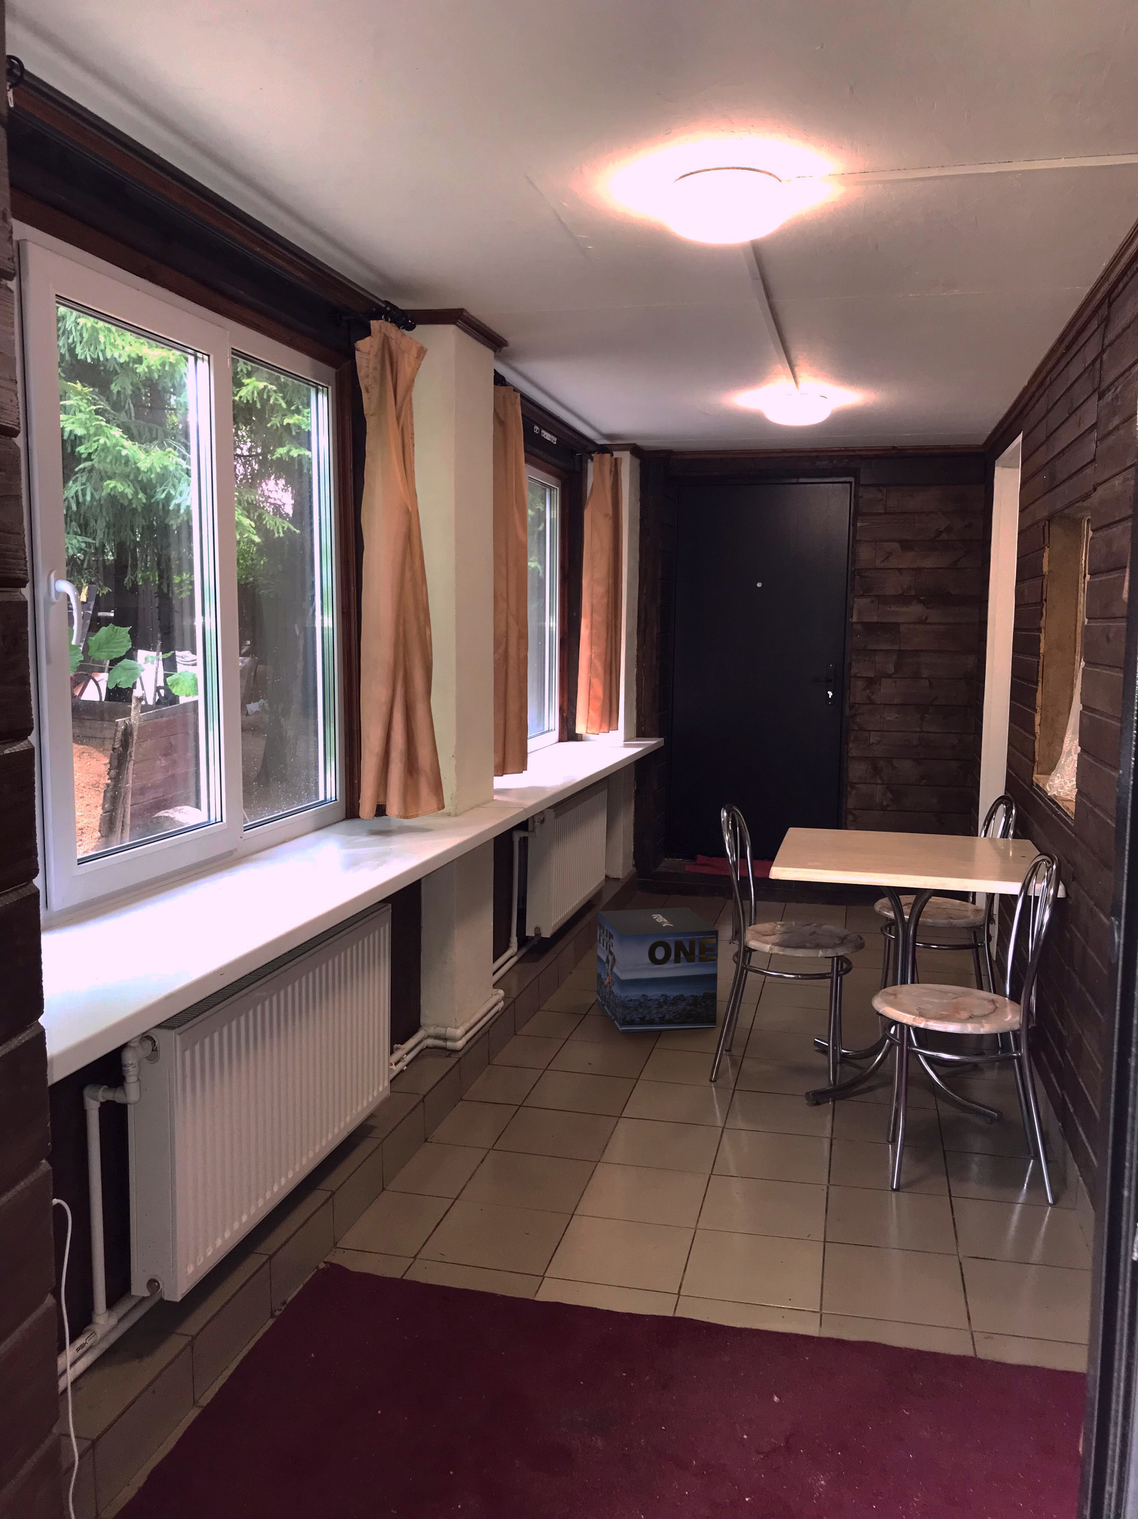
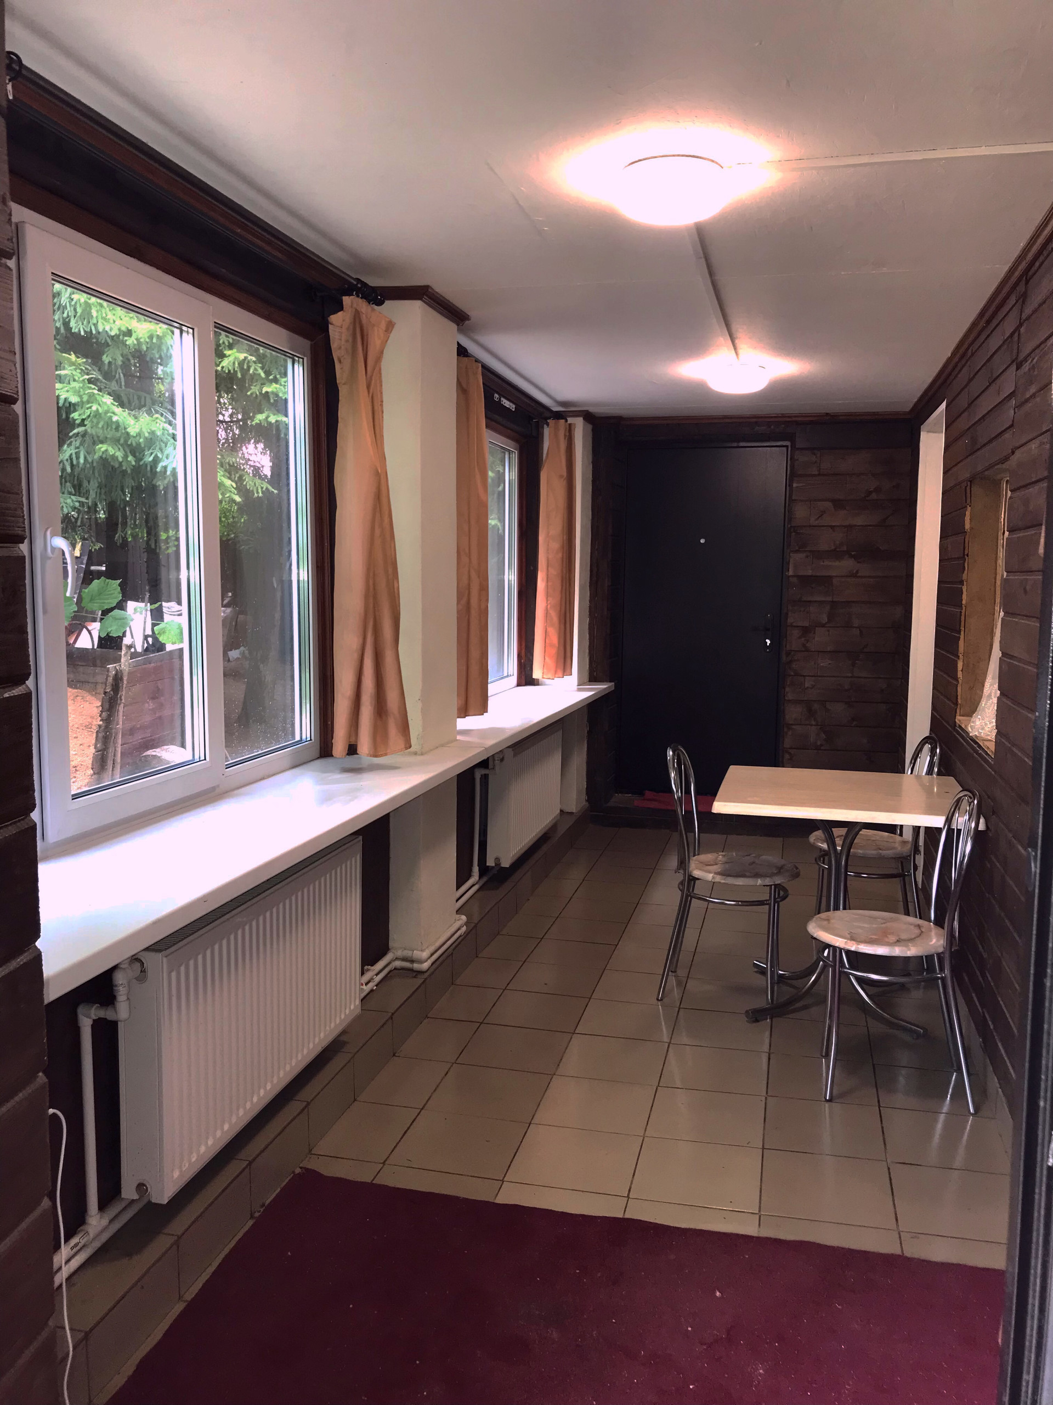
- cardboard box [596,907,718,1033]
